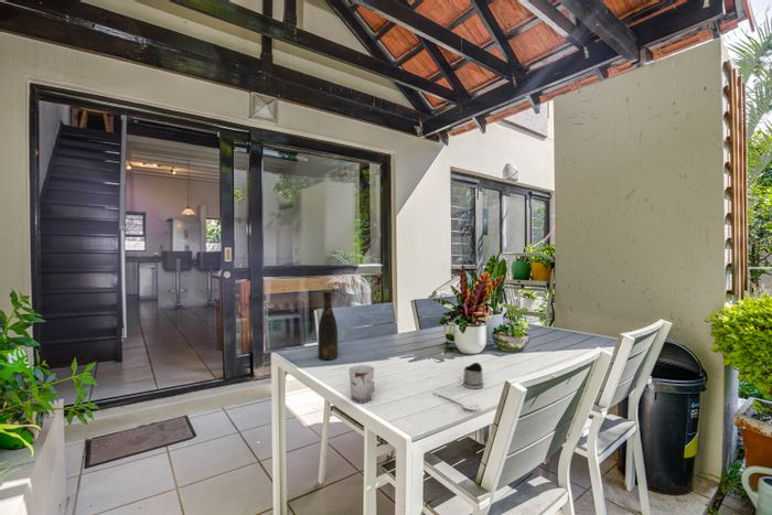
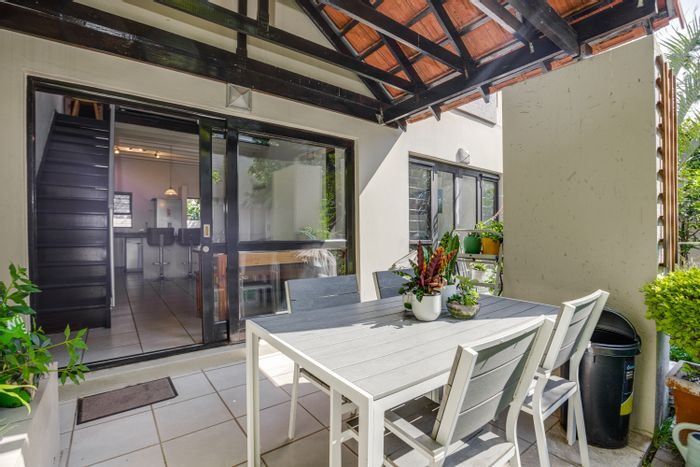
- spoon [431,389,481,411]
- cup [347,364,376,404]
- bottle [317,288,339,361]
- tea glass holder [462,362,484,390]
